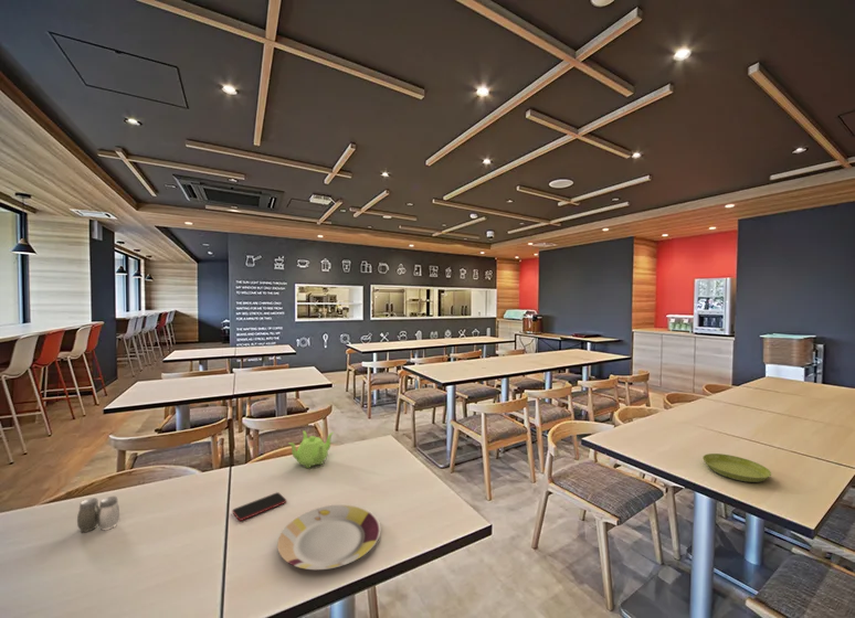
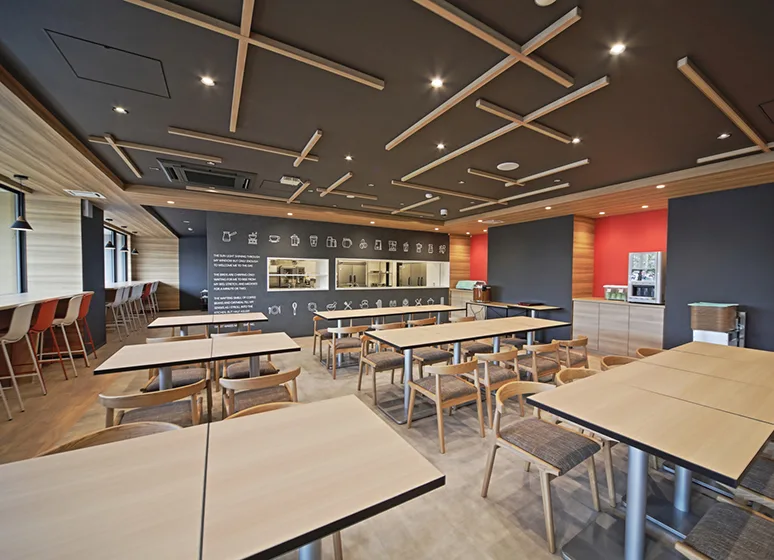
- plate [276,503,381,571]
- saucer [701,452,772,483]
- teapot [287,429,335,469]
- smartphone [231,491,287,522]
- salt and pepper shaker [76,496,120,533]
